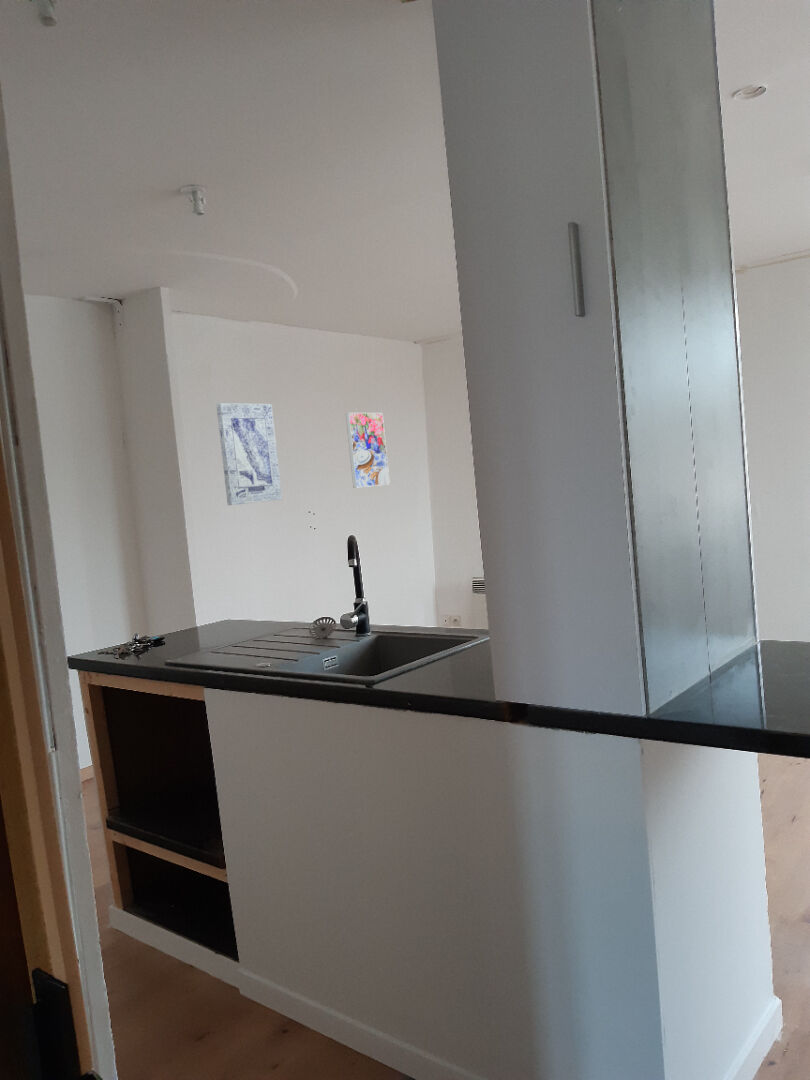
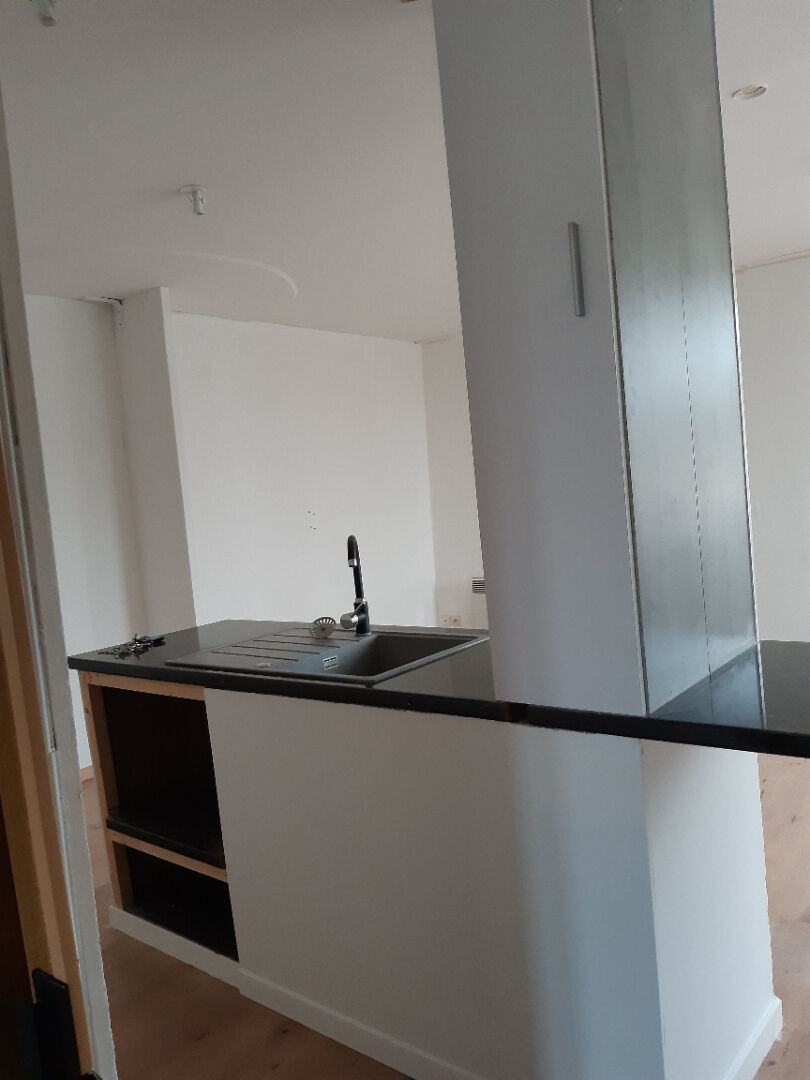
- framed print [345,412,391,489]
- wall art [215,402,283,506]
